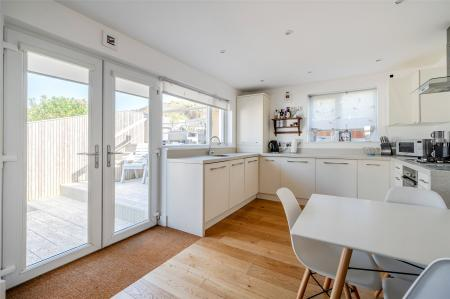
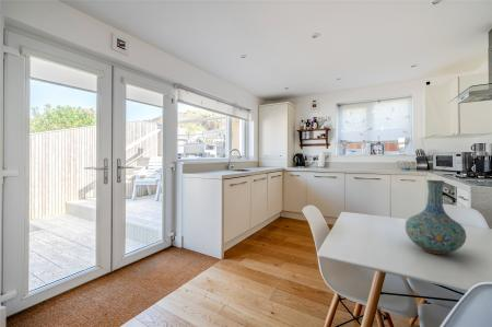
+ vase [405,179,468,256]
